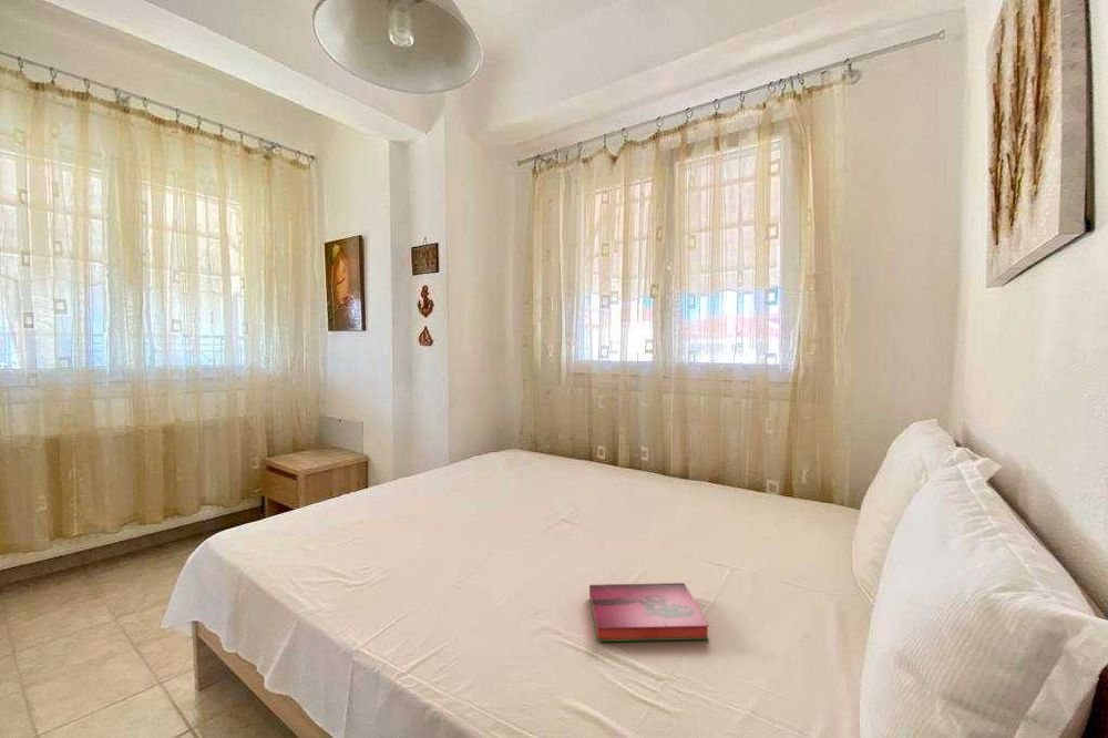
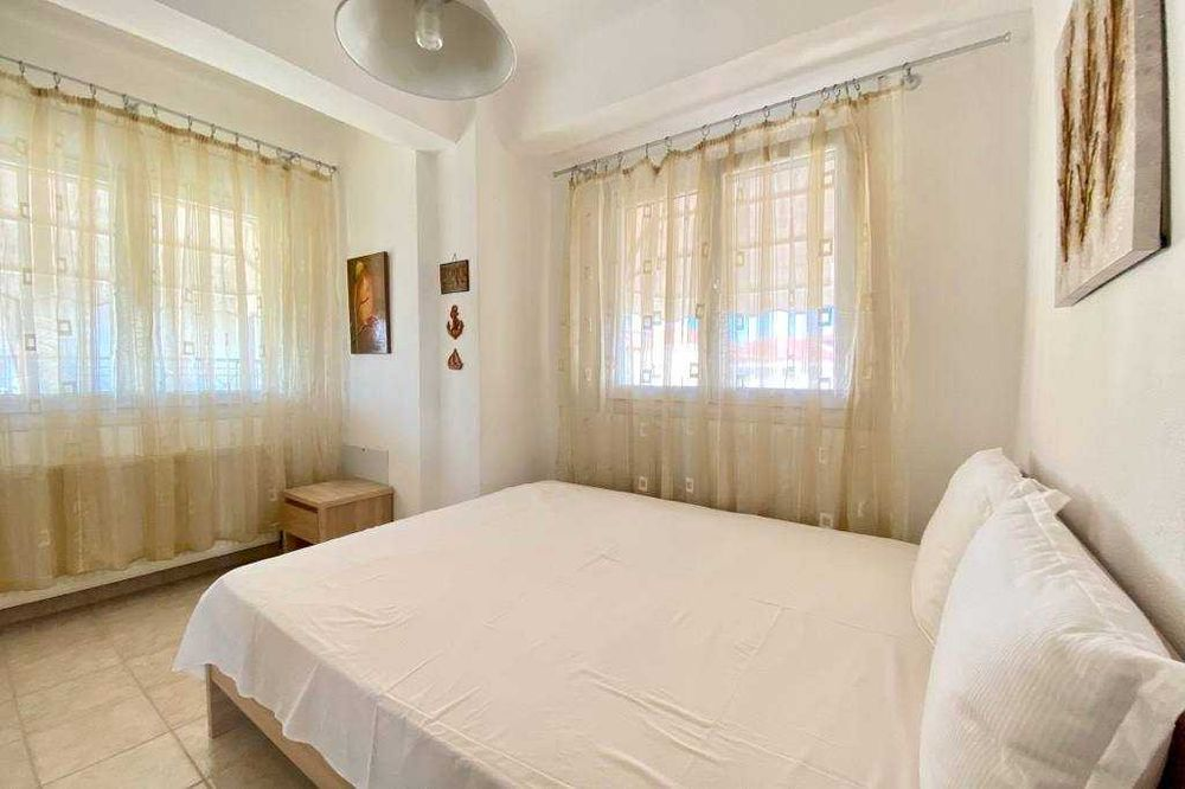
- hardback book [588,582,710,643]
